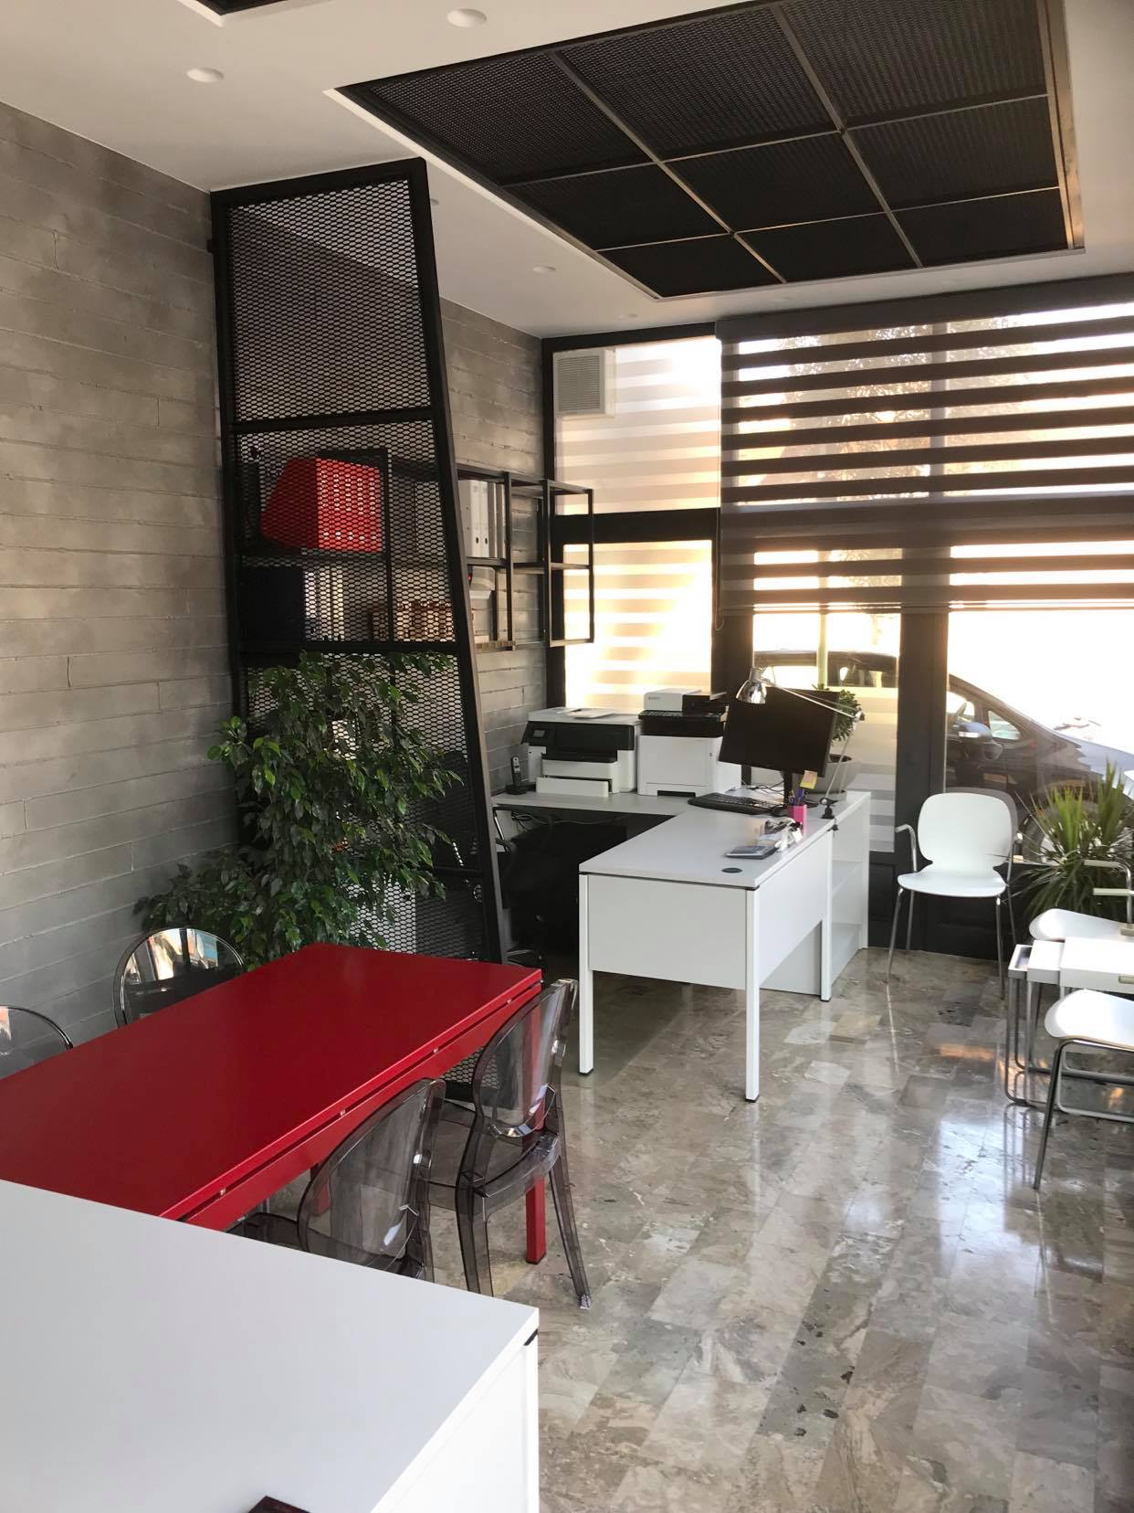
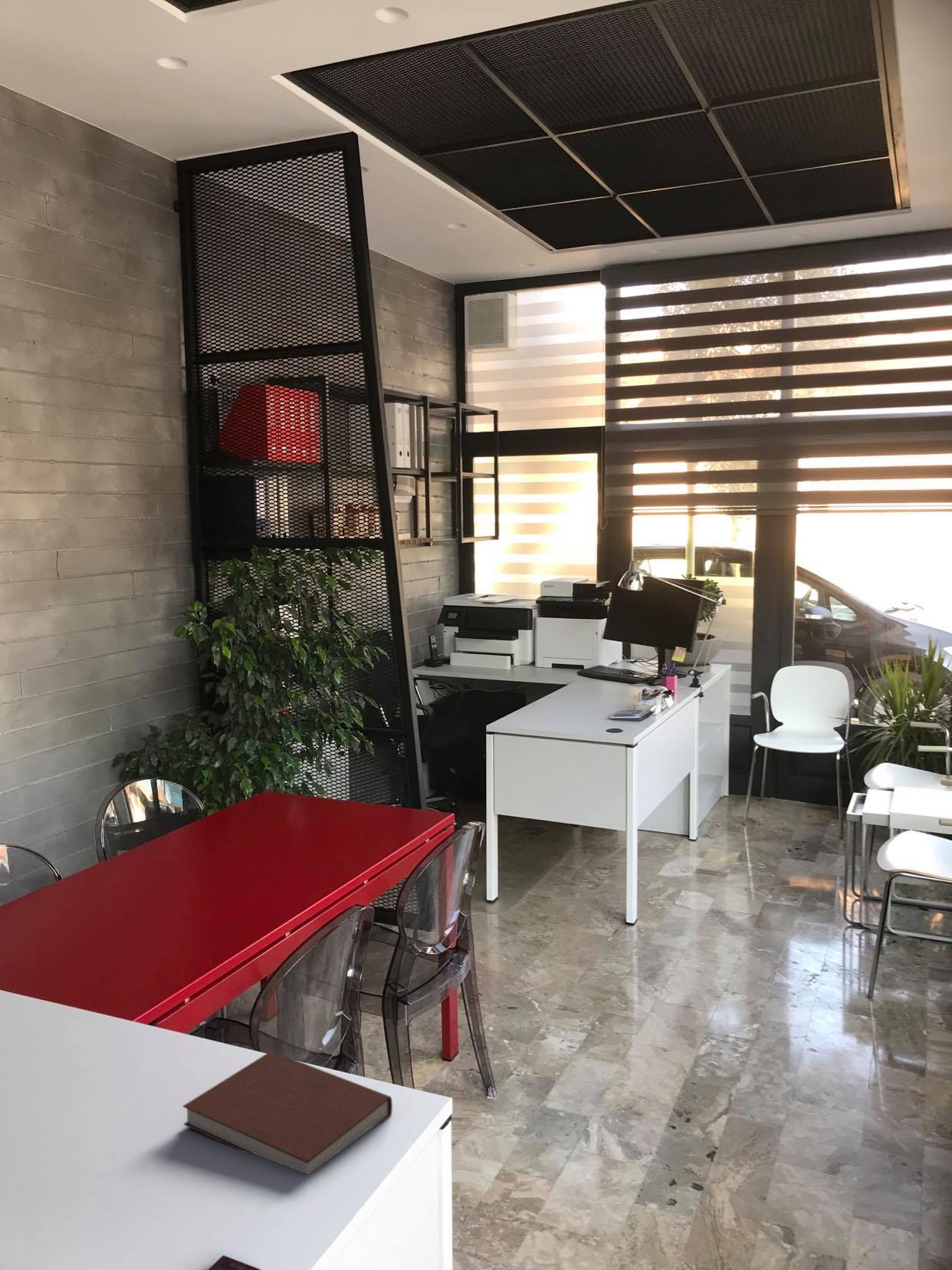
+ notebook [182,1050,393,1175]
